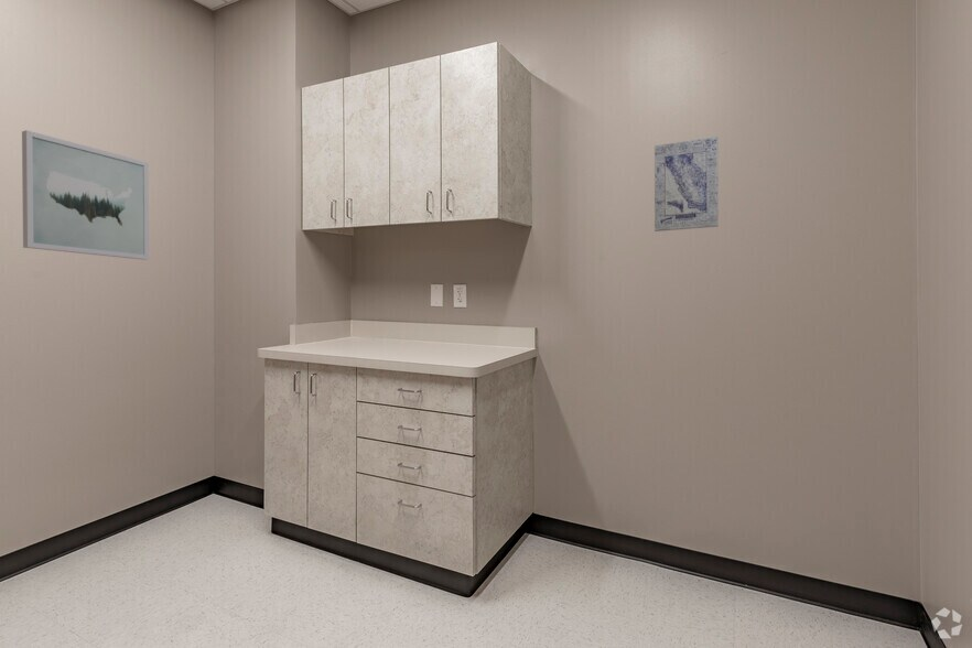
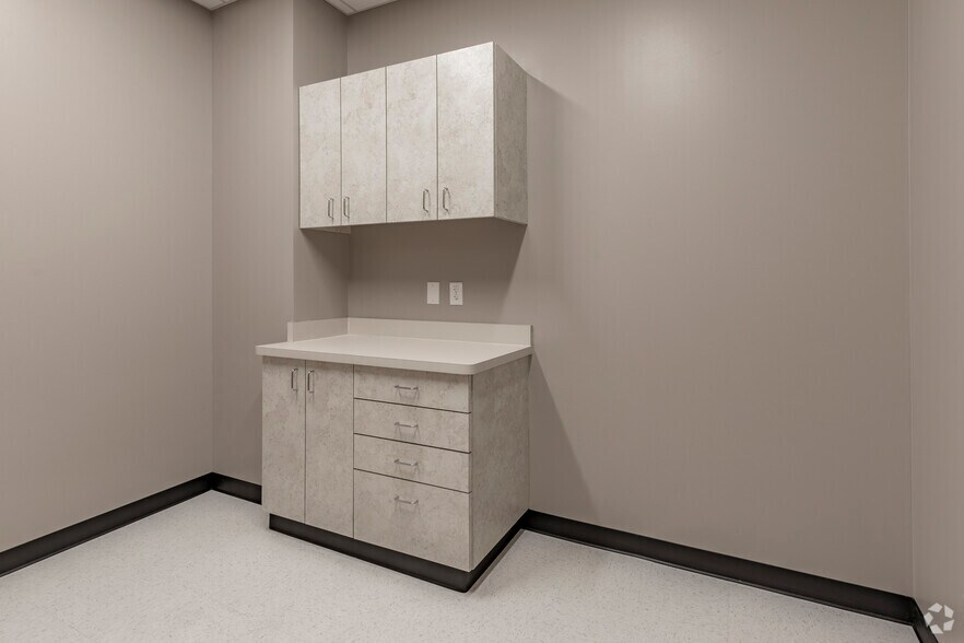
- wall art [21,129,150,261]
- wall art [654,136,720,233]
